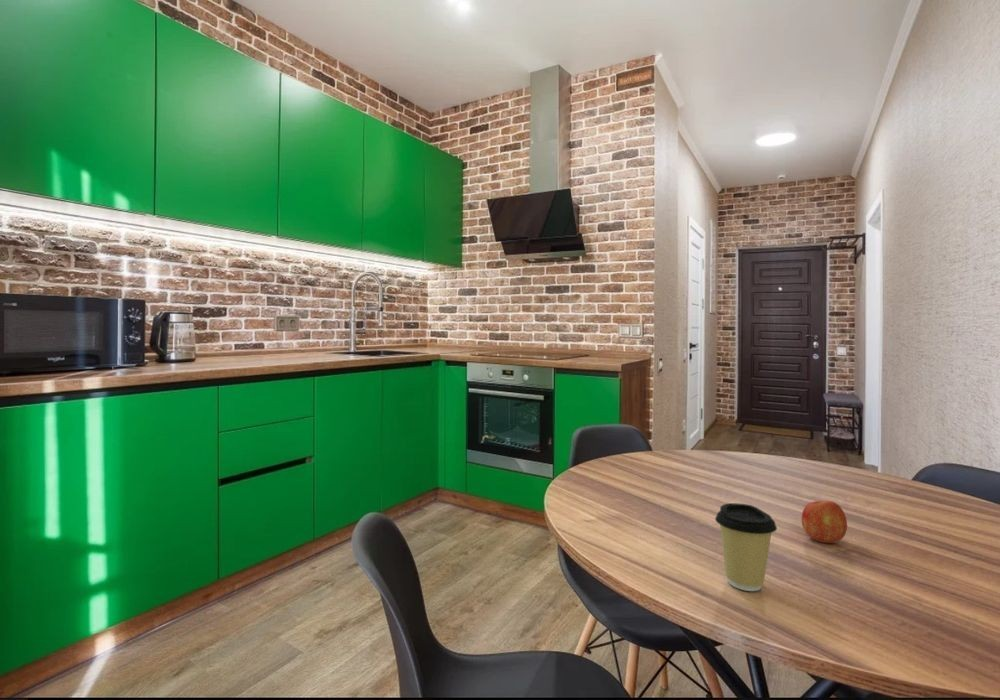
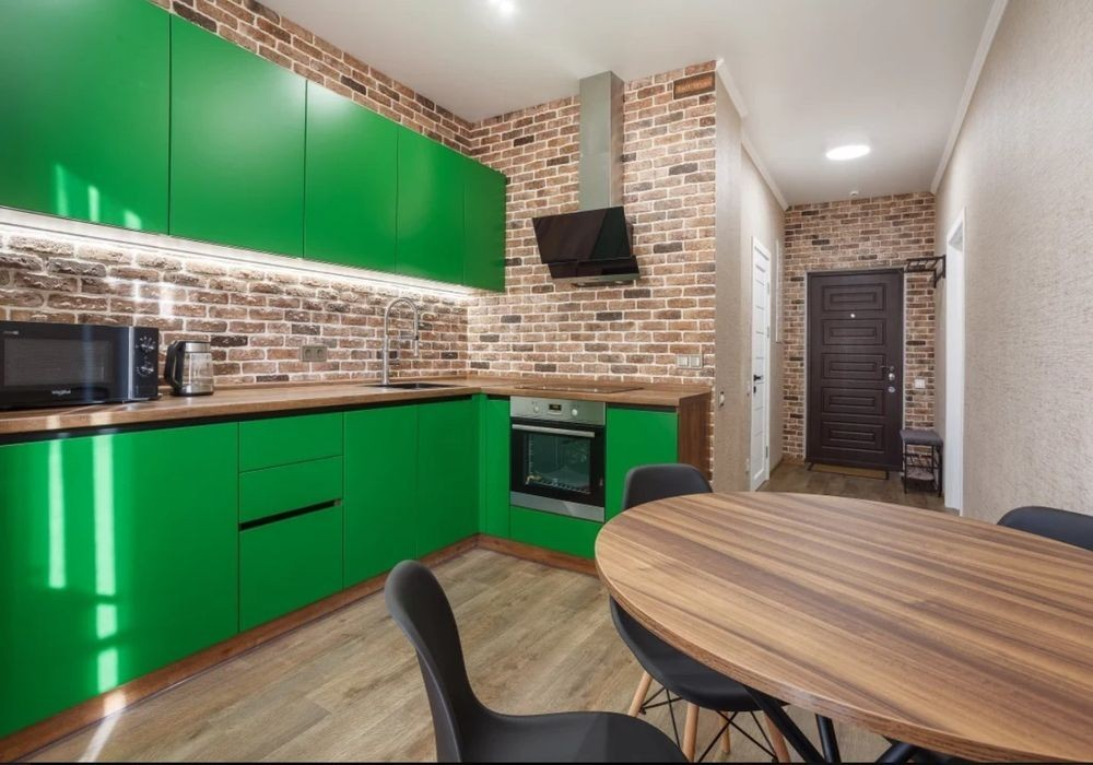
- fruit [801,500,848,544]
- coffee cup [714,502,778,592]
